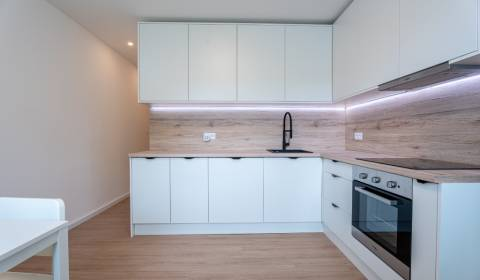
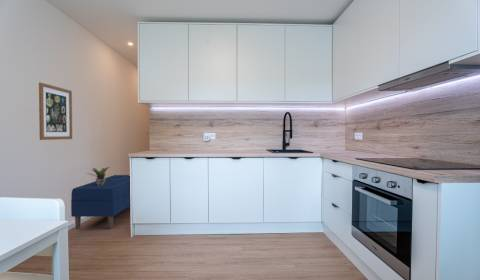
+ potted plant [86,166,110,186]
+ bench [70,174,131,230]
+ wall art [38,82,73,141]
